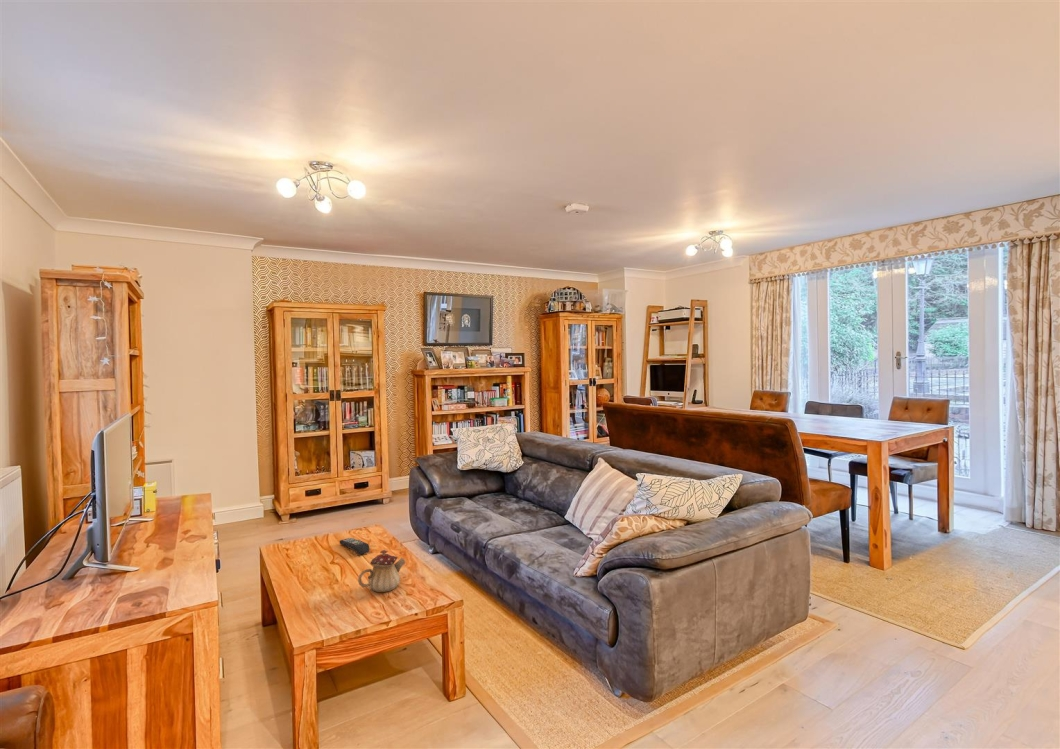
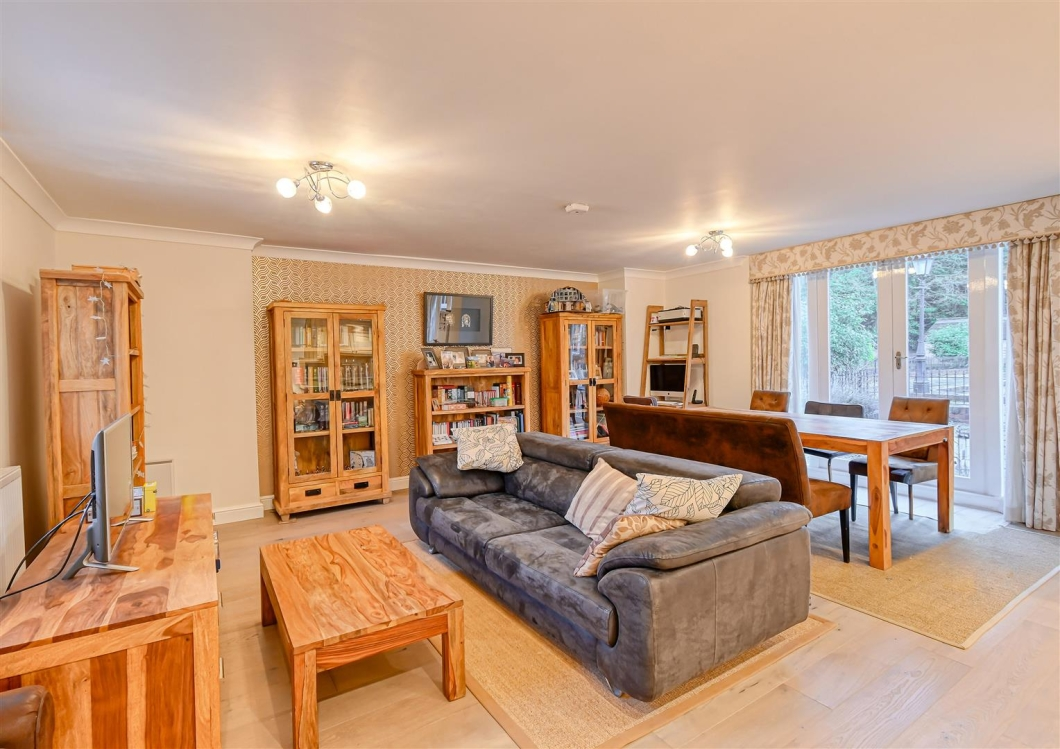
- teapot [357,549,406,593]
- remote control [339,537,370,555]
